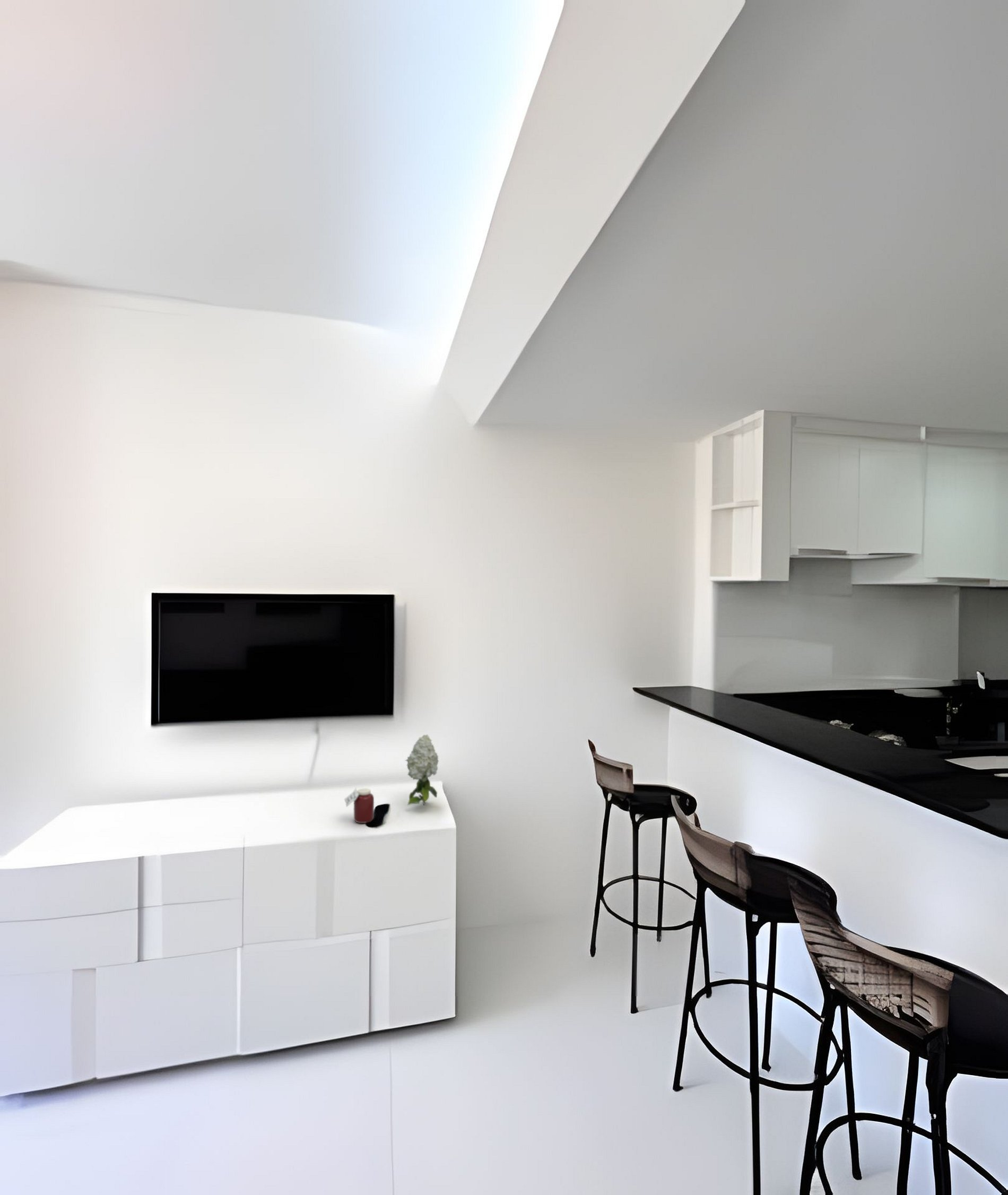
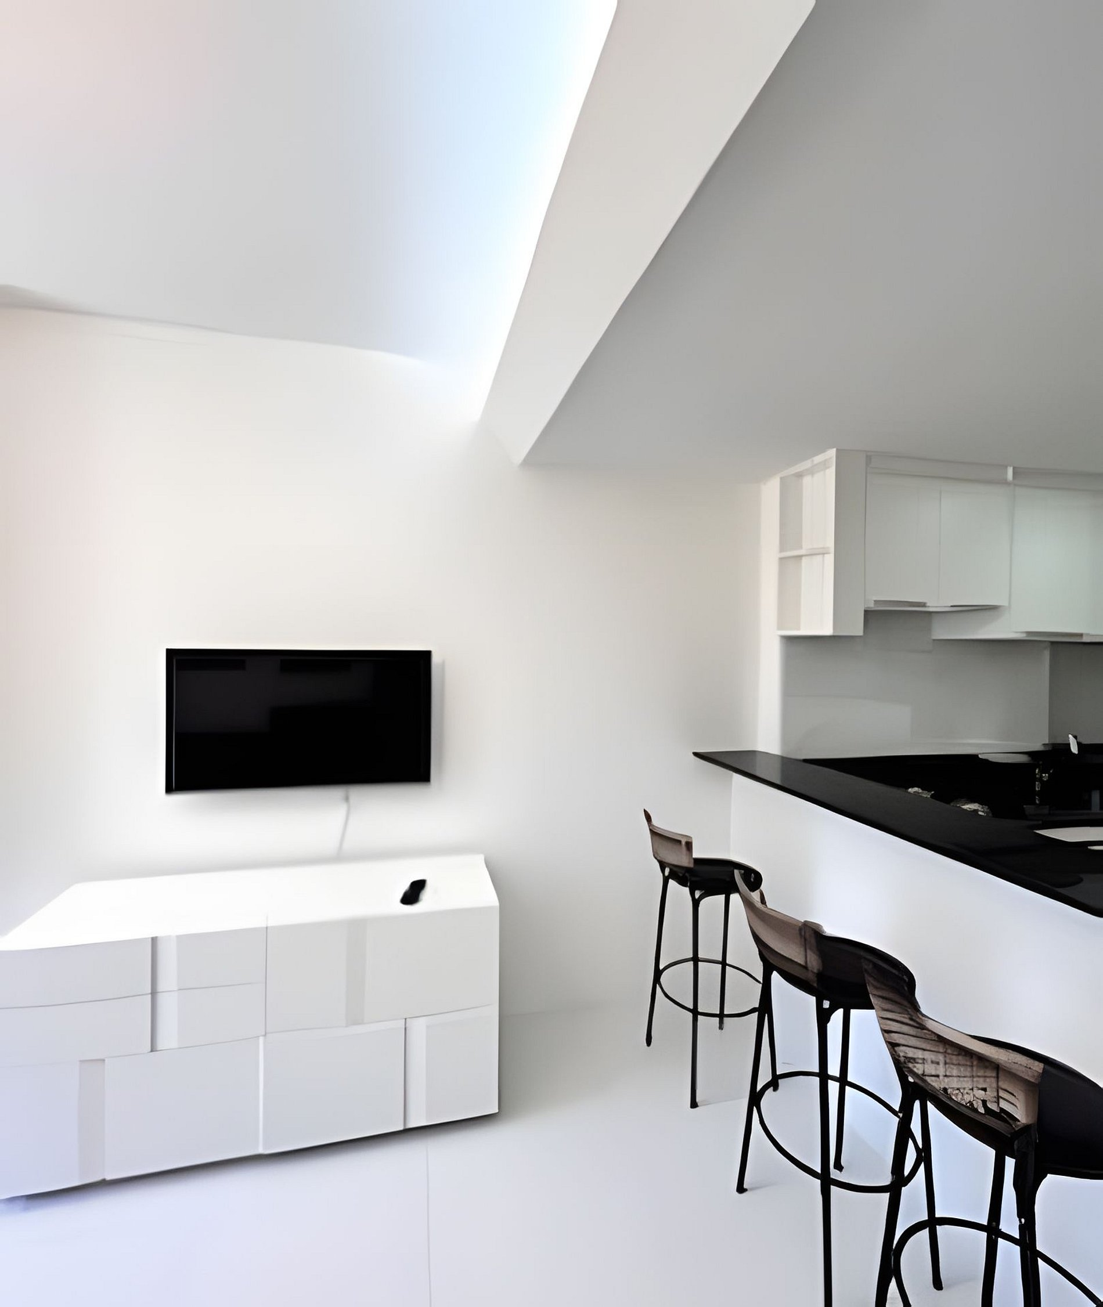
- flower [405,734,439,806]
- jar [344,787,375,824]
